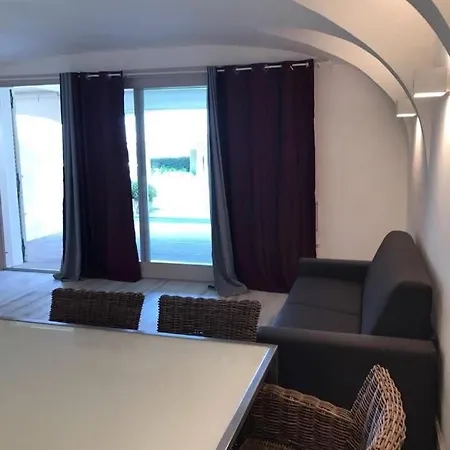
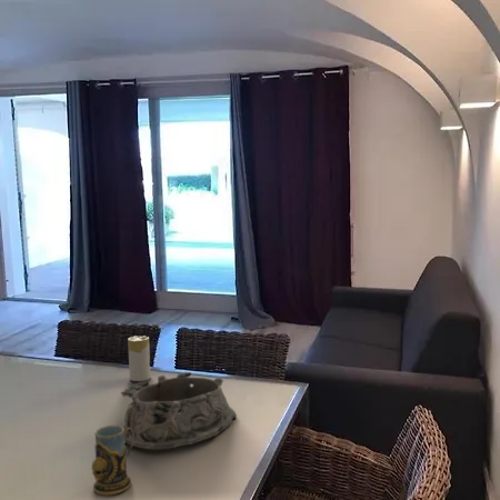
+ mug [91,424,134,496]
+ candle [127,334,152,382]
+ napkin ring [120,371,238,450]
